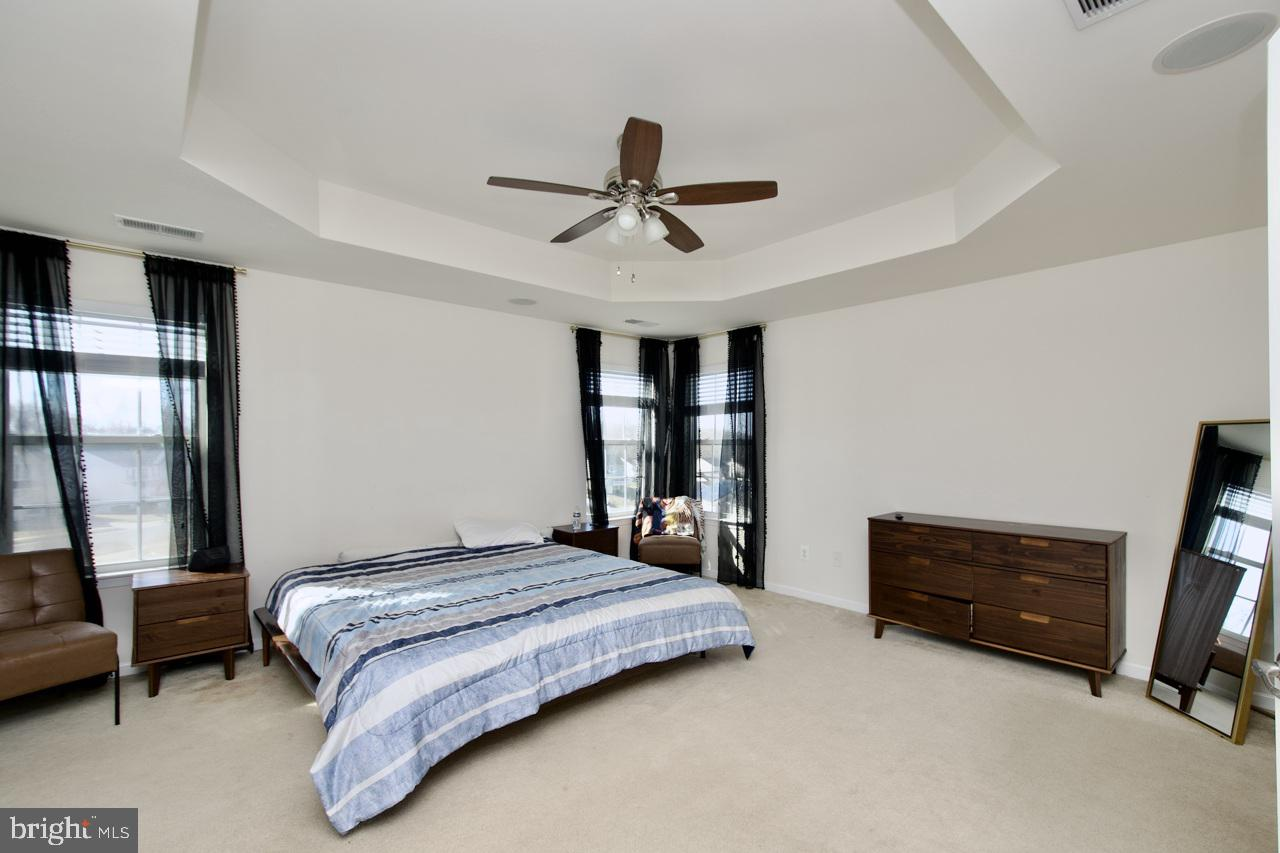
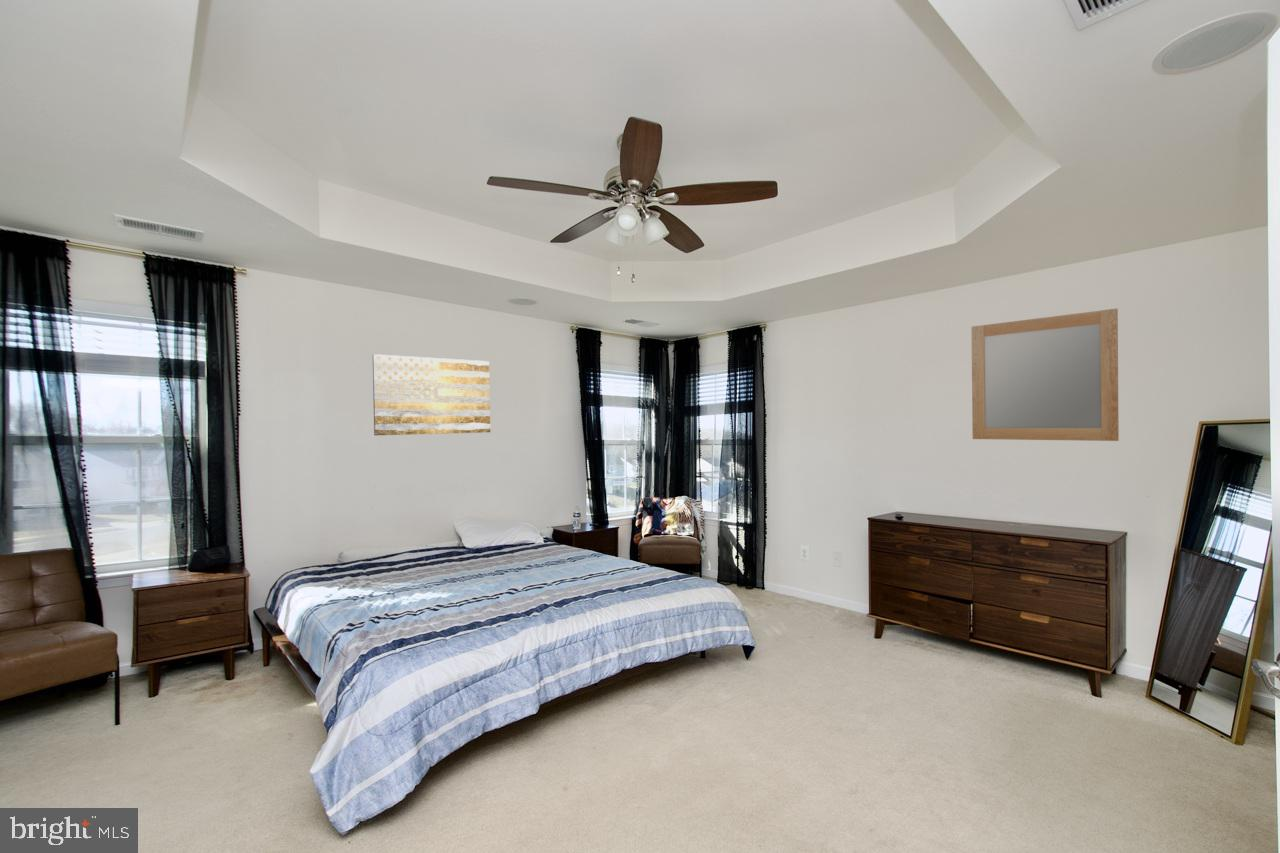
+ wall art [372,353,491,436]
+ home mirror [970,308,1120,442]
